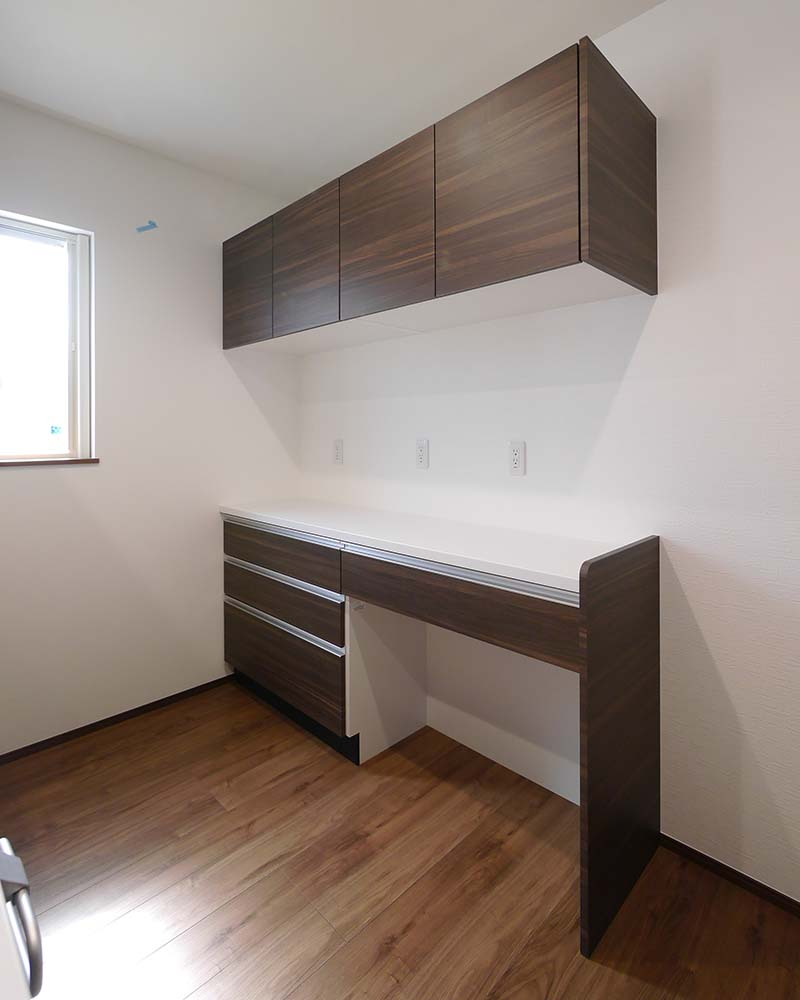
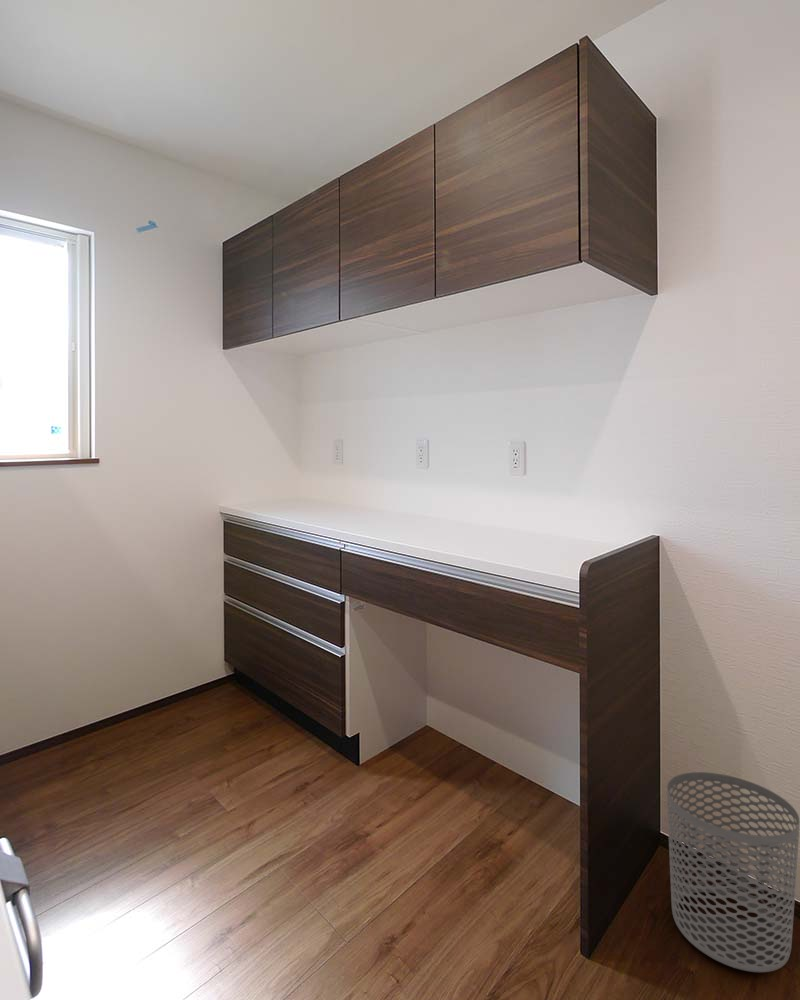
+ waste bin [666,771,800,973]
